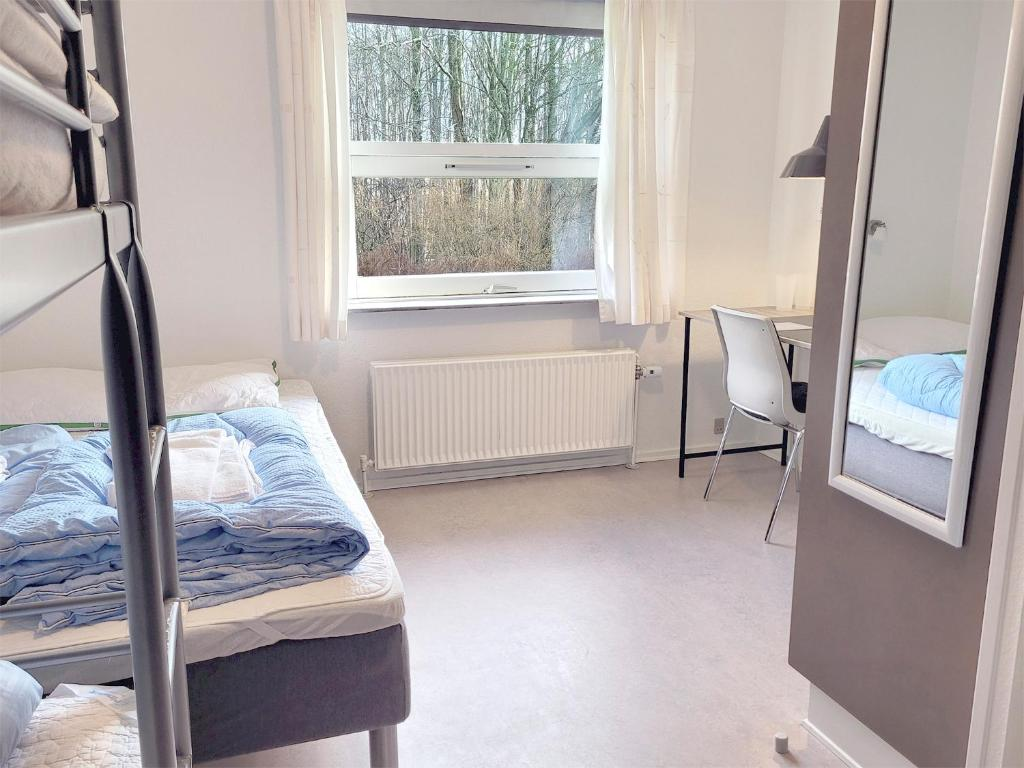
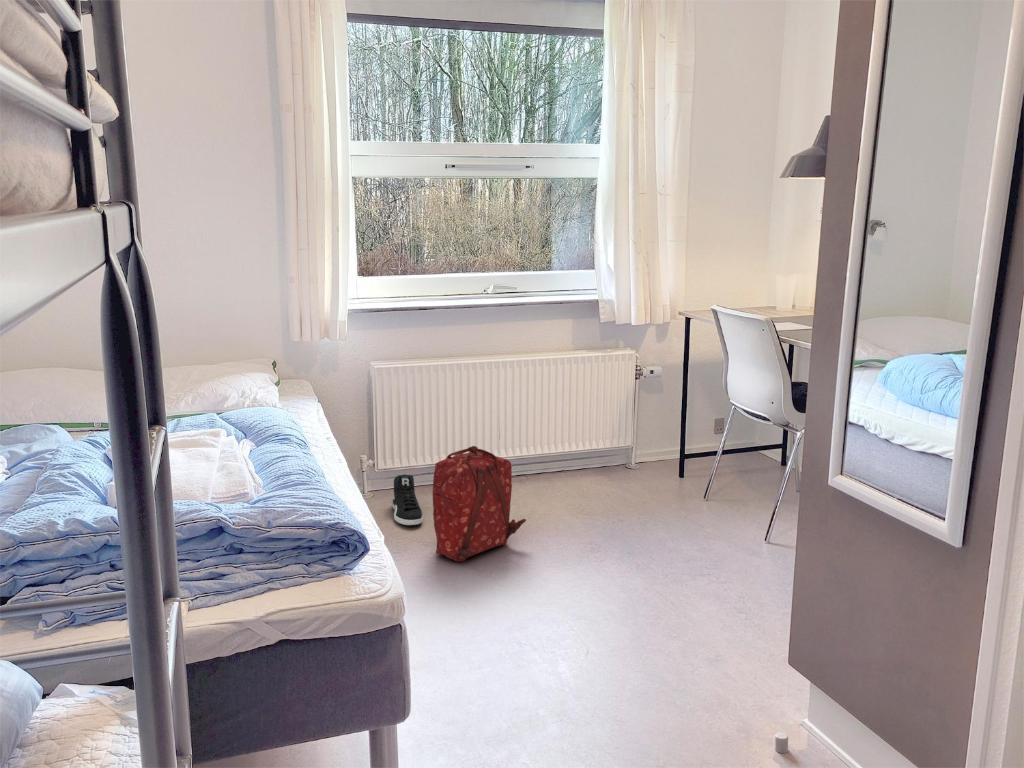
+ backpack [432,445,527,563]
+ sneaker [392,474,423,526]
